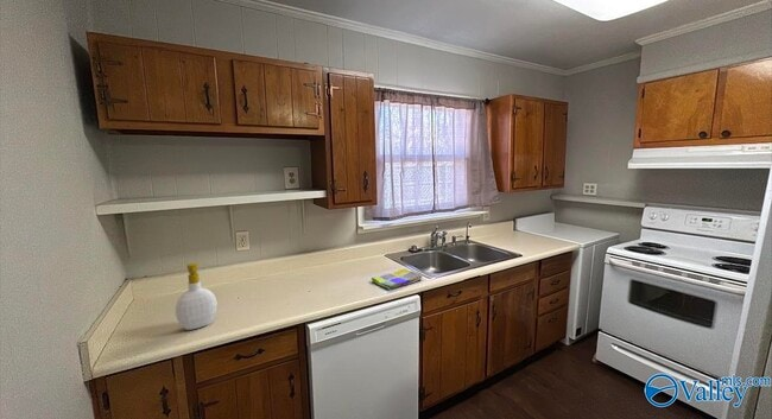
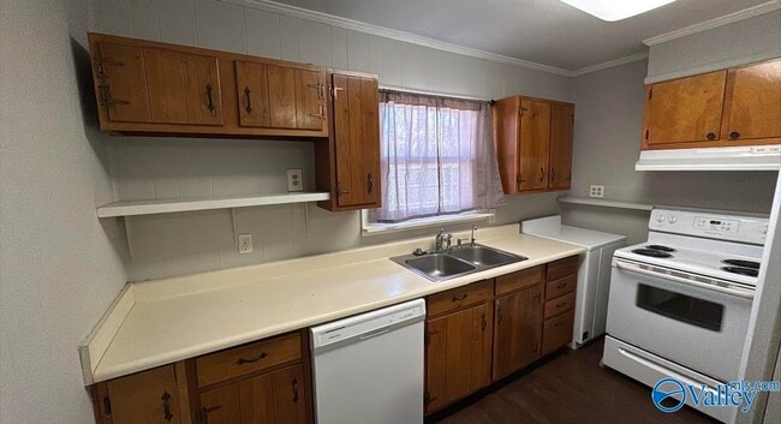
- dish towel [371,267,424,291]
- soap bottle [175,262,219,331]
